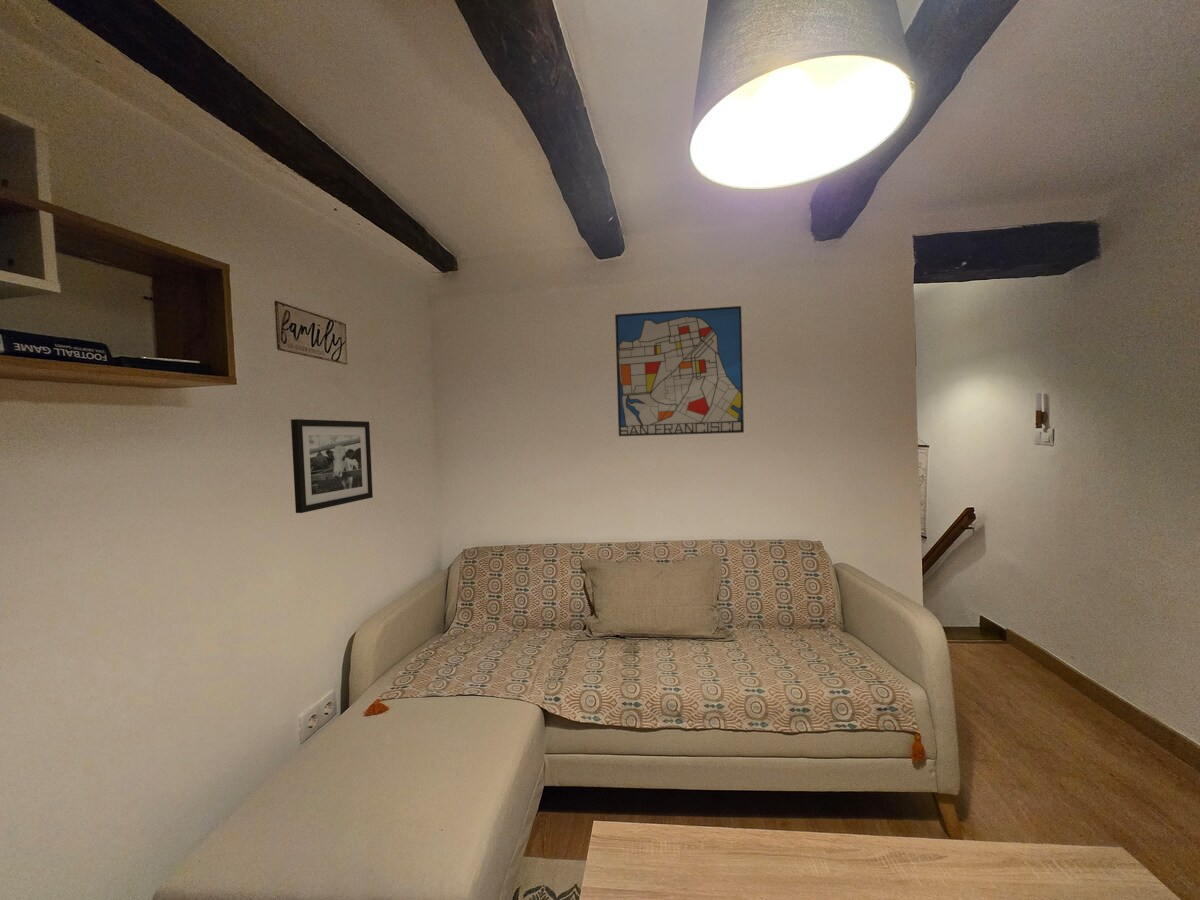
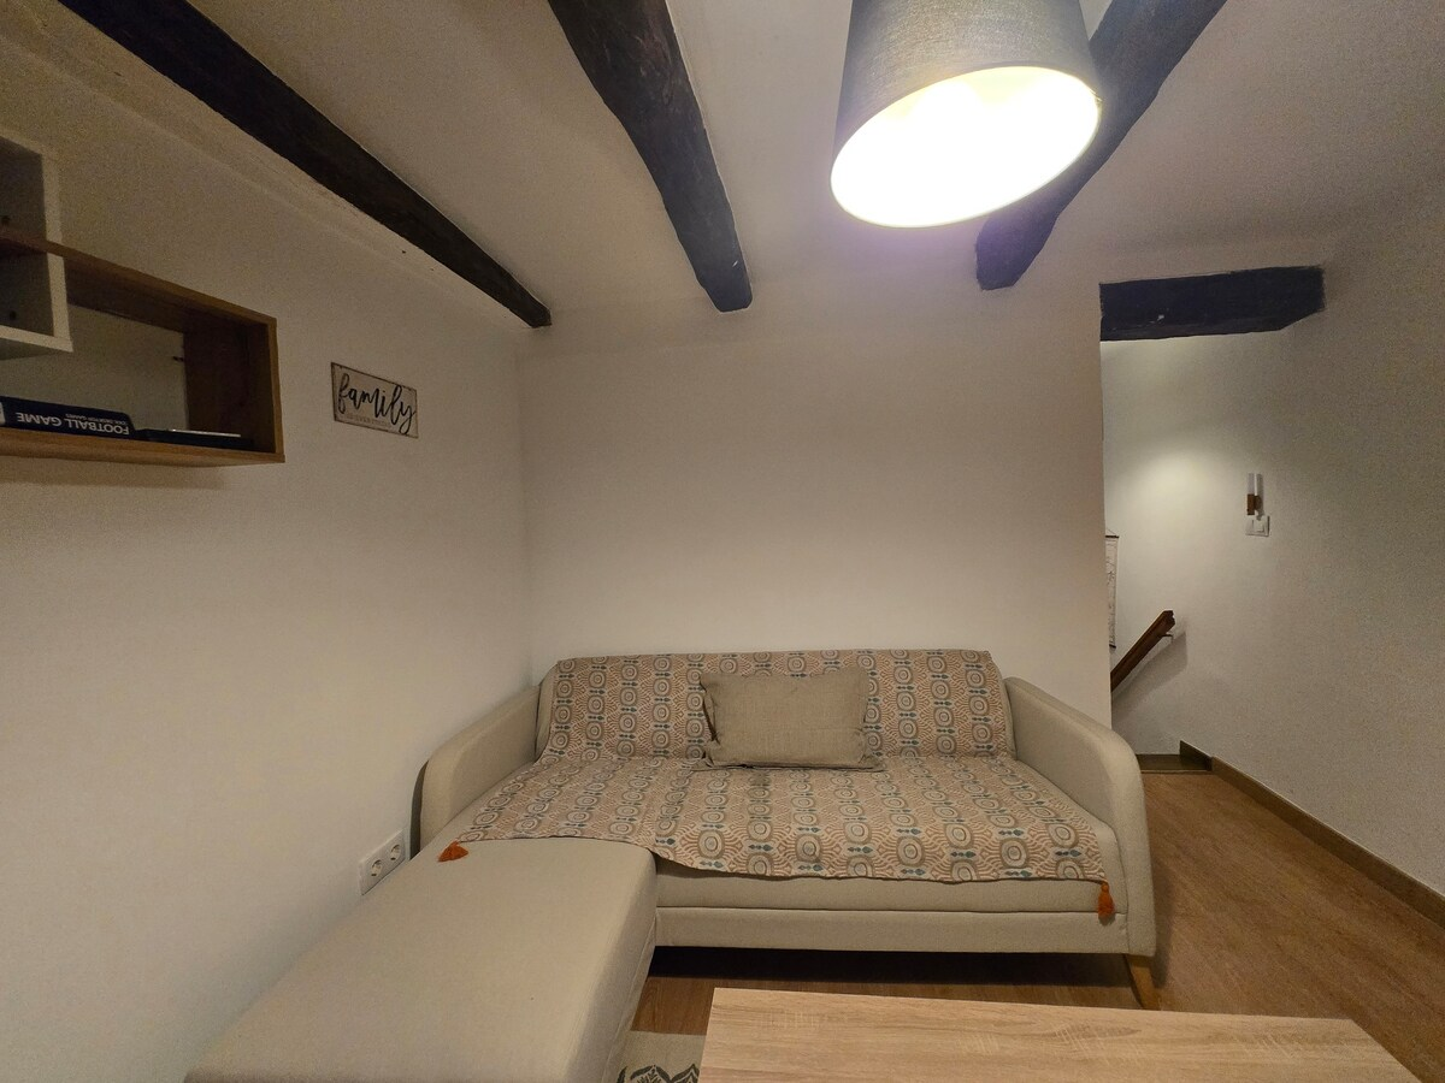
- wall art [614,305,745,437]
- picture frame [290,418,374,514]
